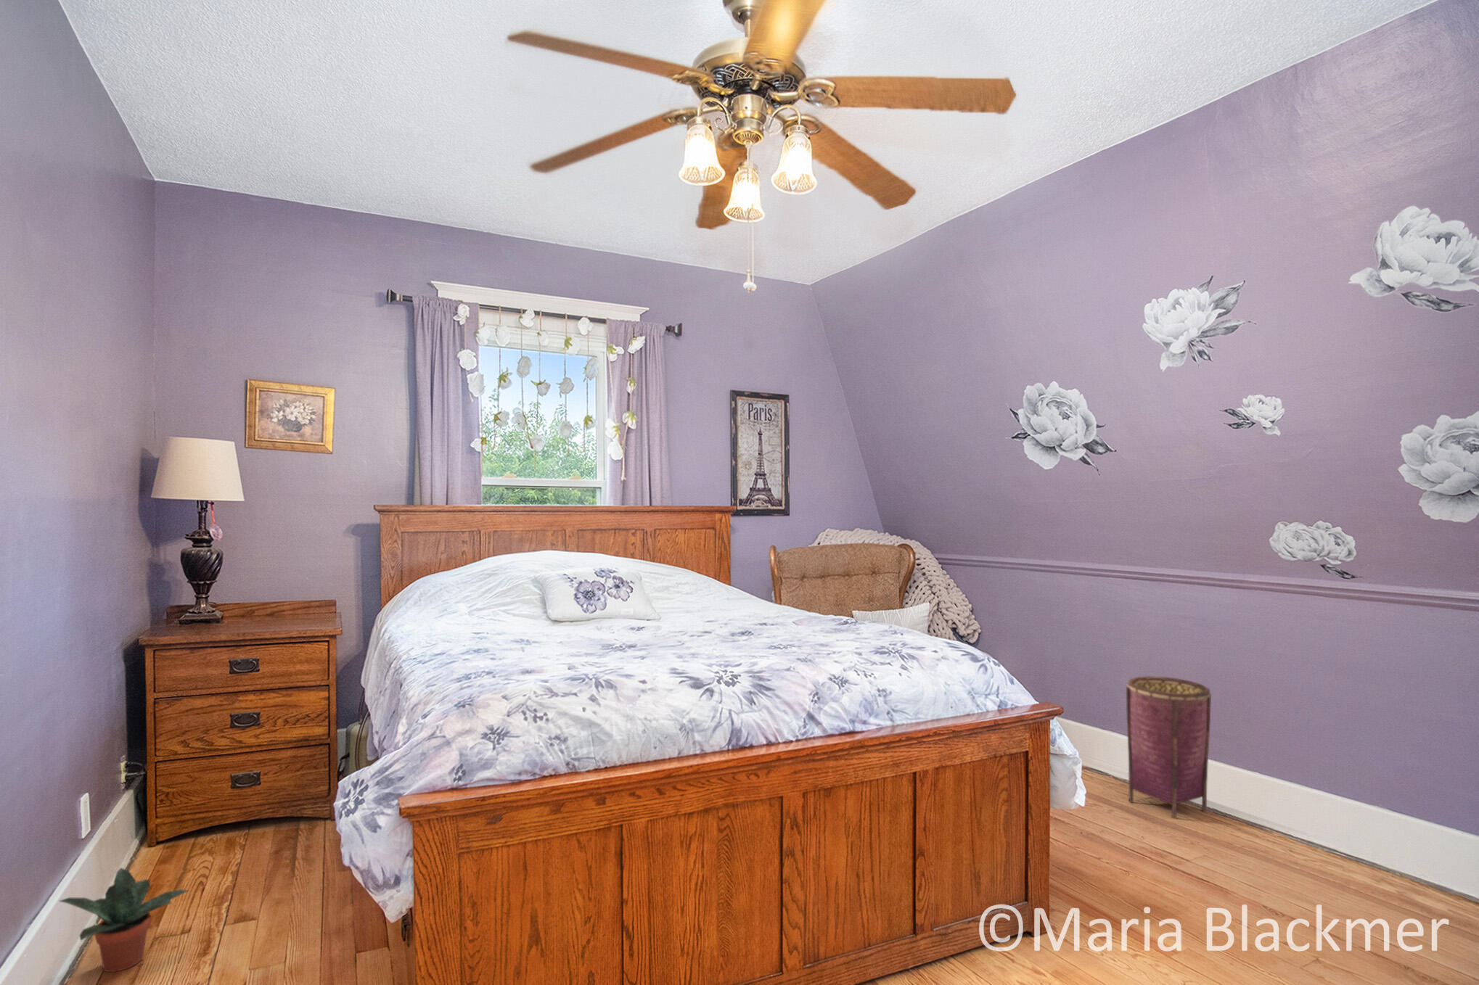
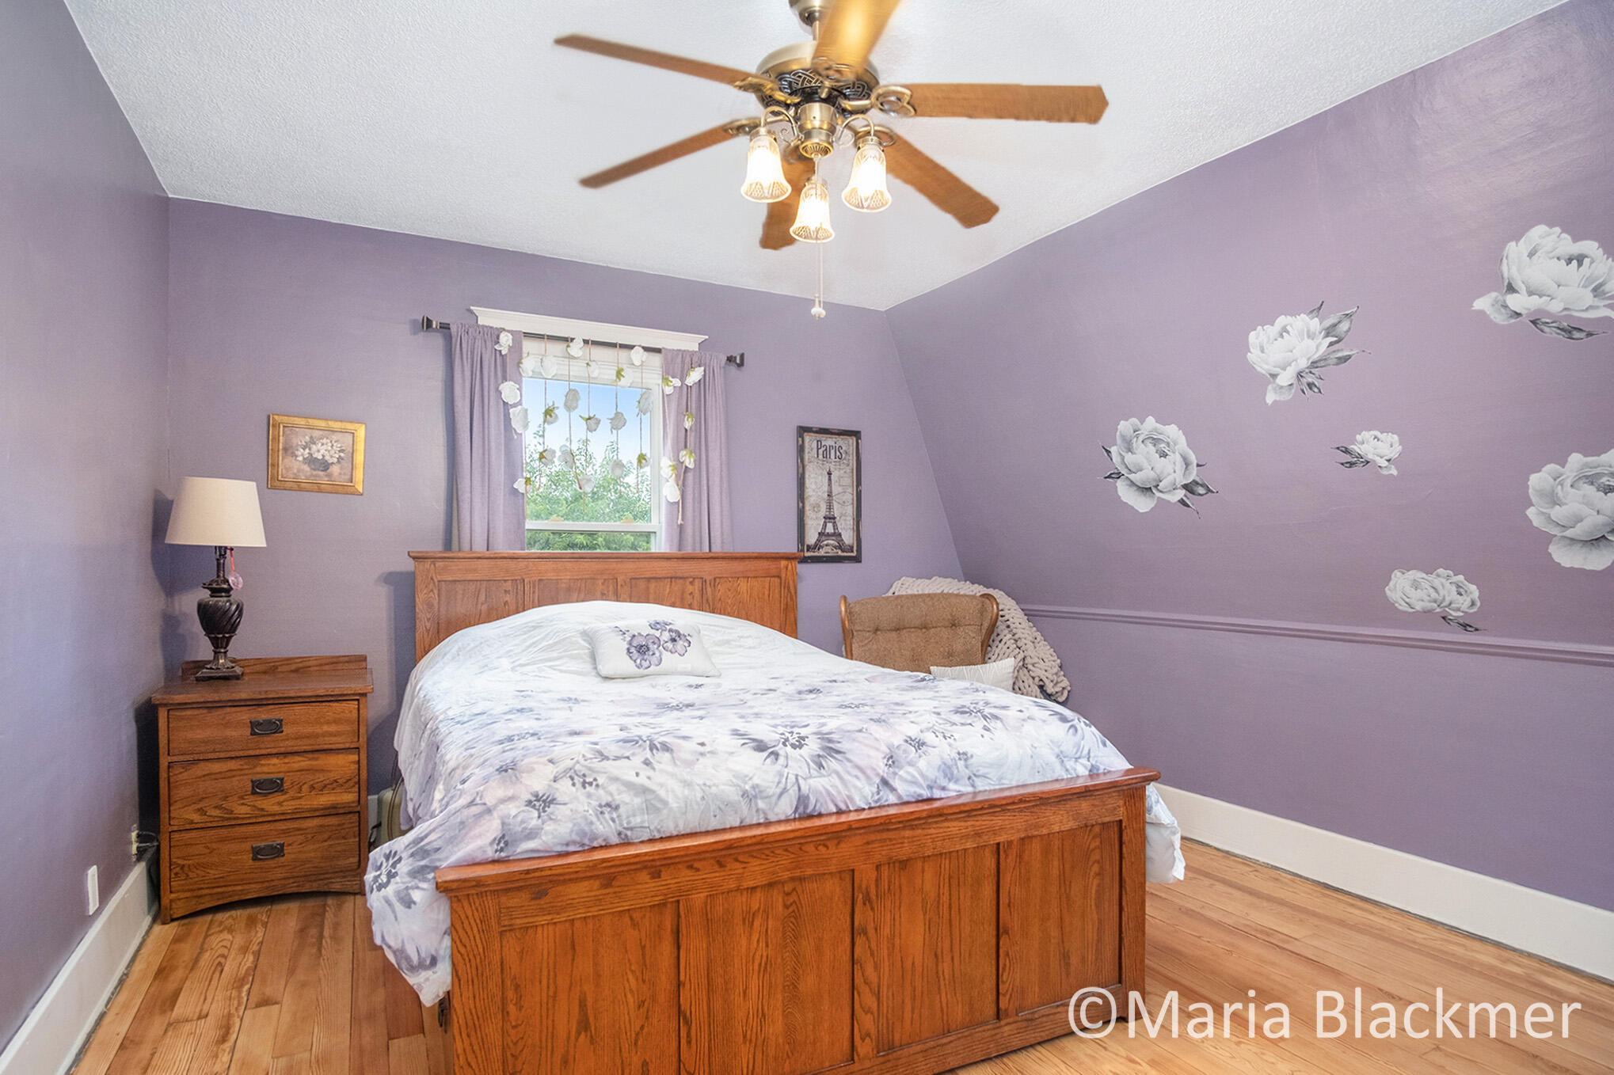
- potted plant [57,866,190,973]
- woven basket [1126,675,1212,820]
